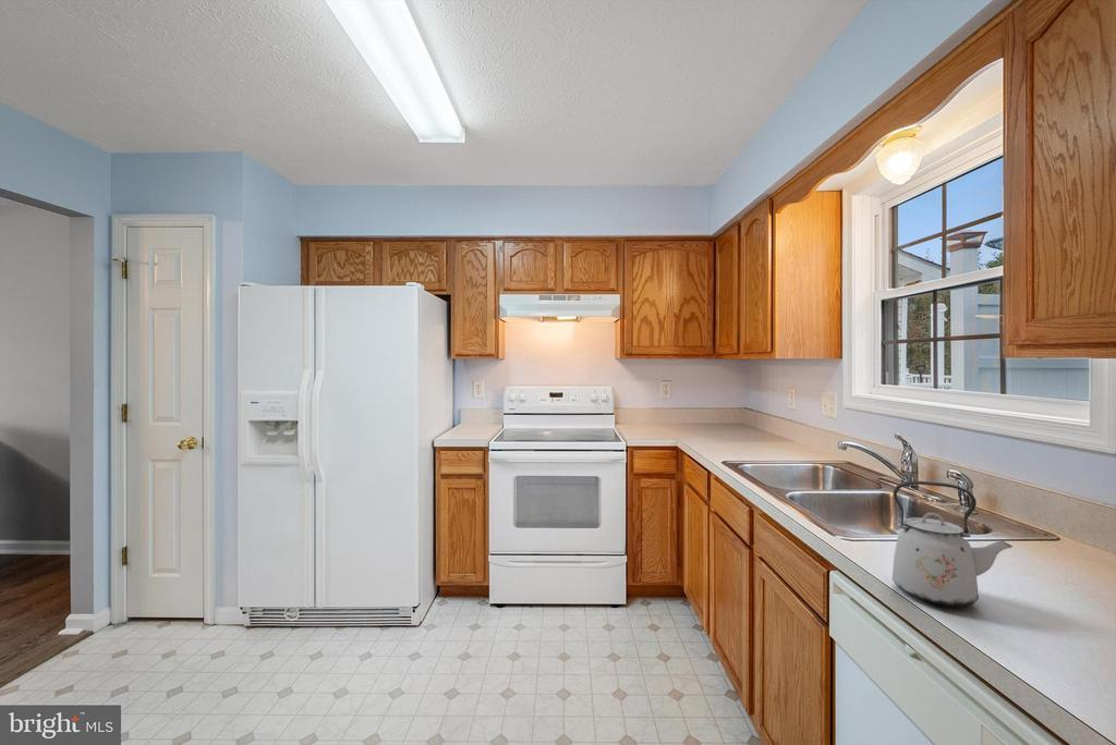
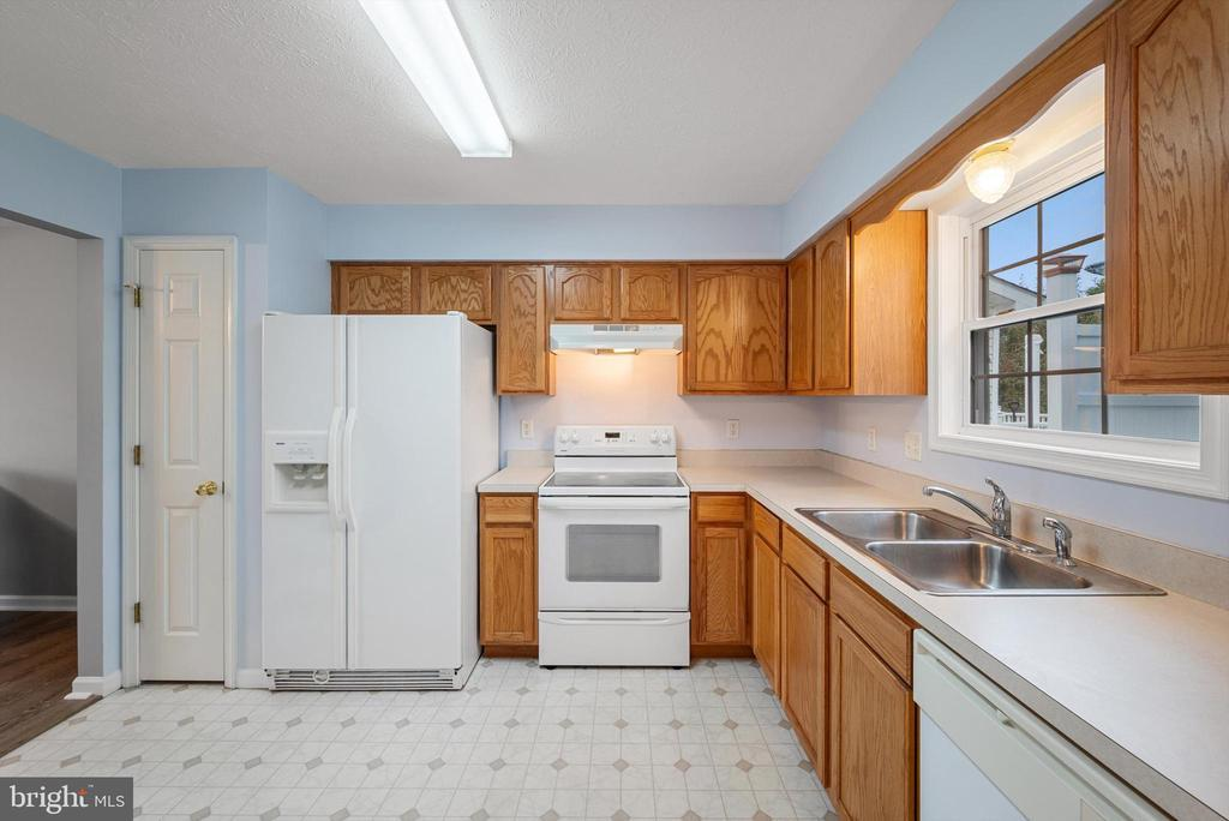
- kettle [891,480,1014,608]
